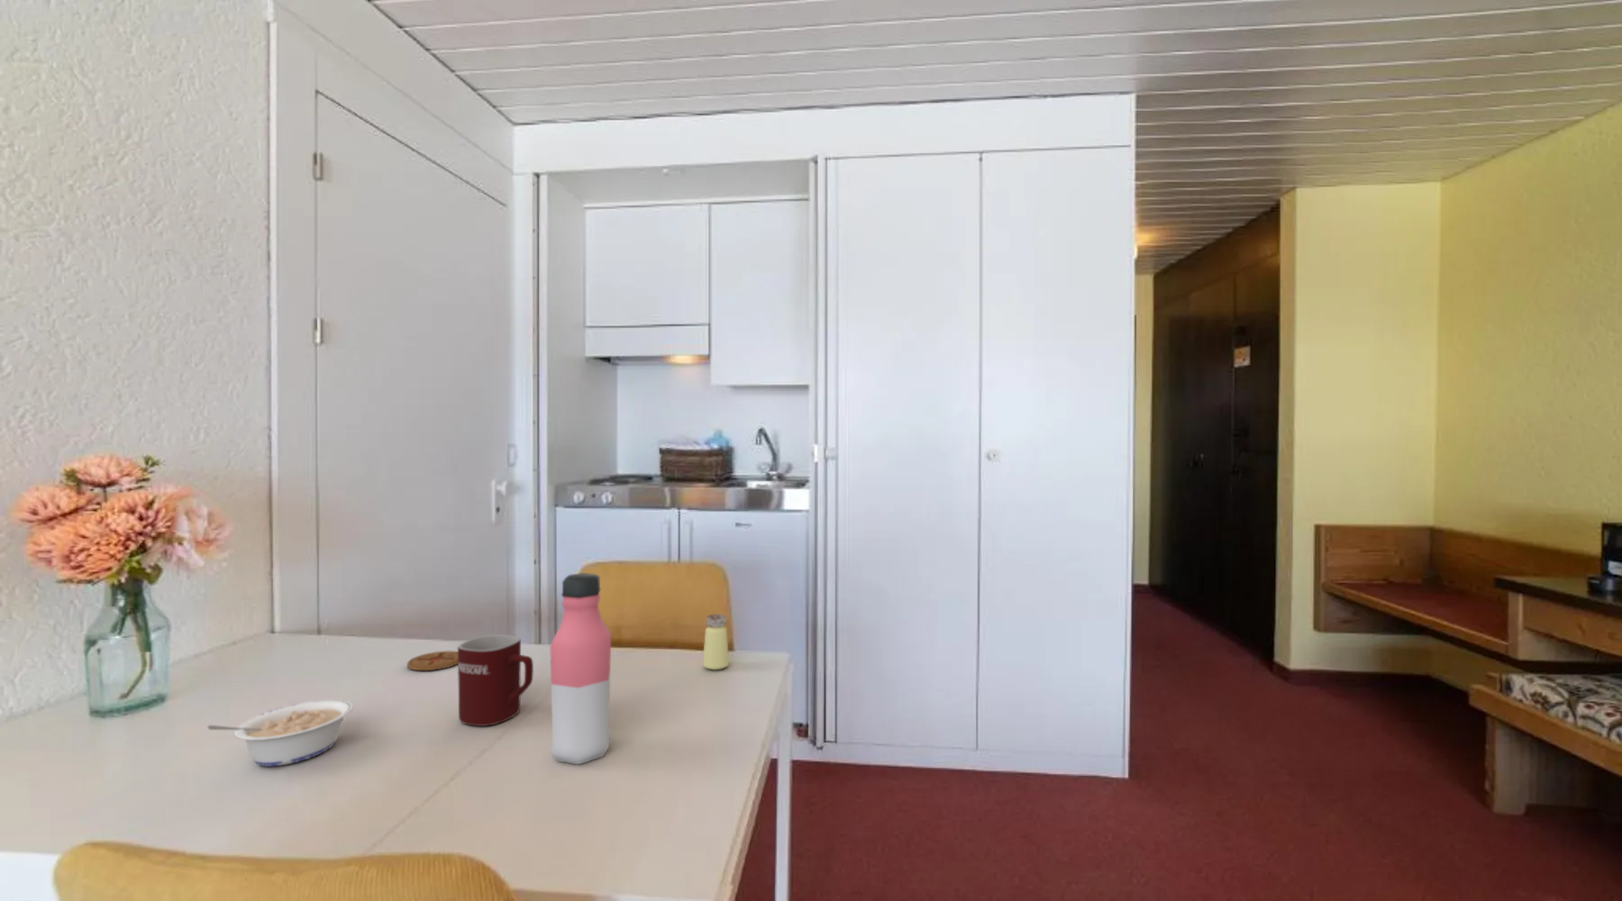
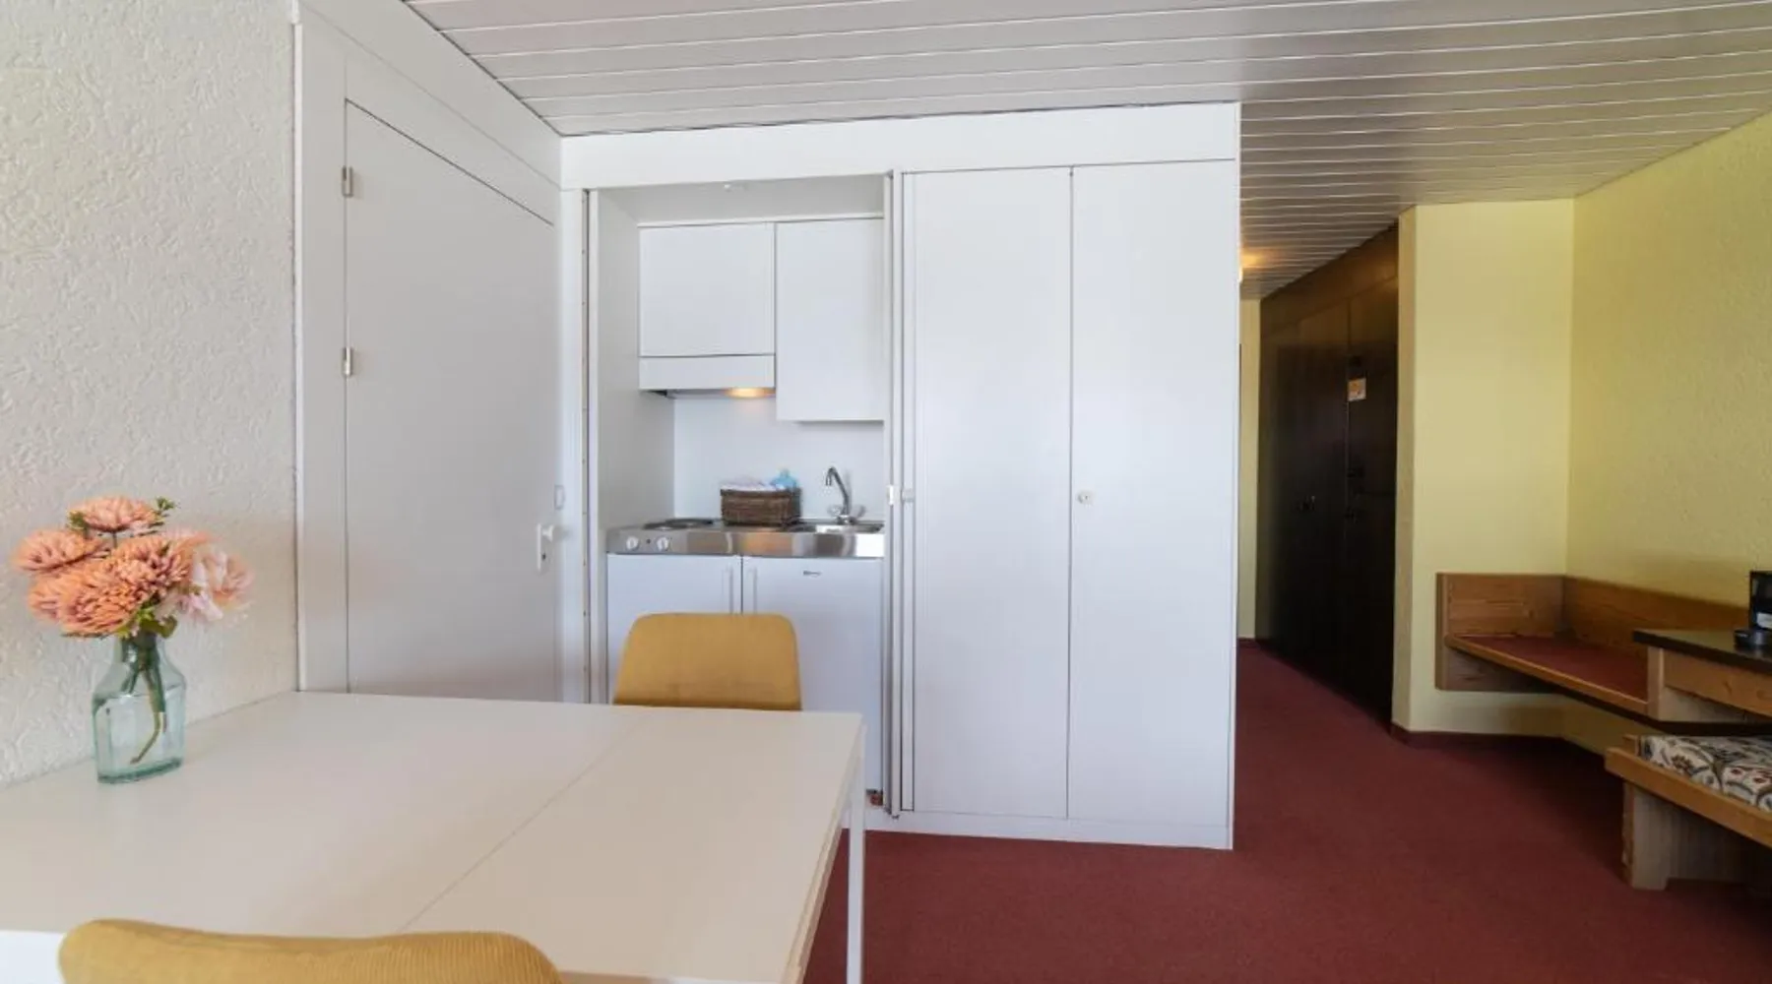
- coaster [406,650,458,671]
- mug [457,634,535,727]
- legume [206,698,354,767]
- water bottle [549,573,611,766]
- saltshaker [702,613,730,670]
